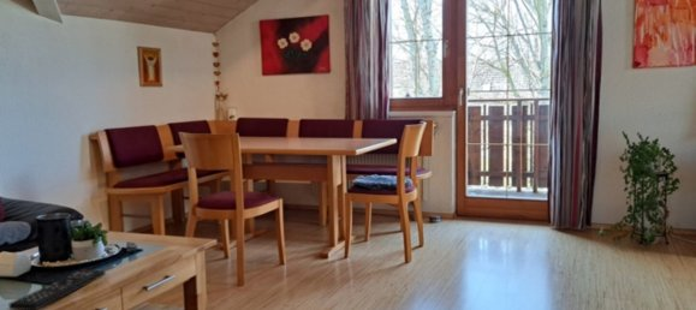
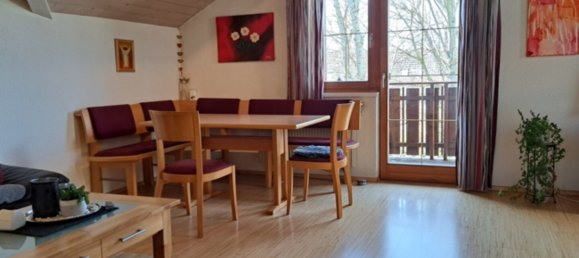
- remote control [8,268,106,310]
